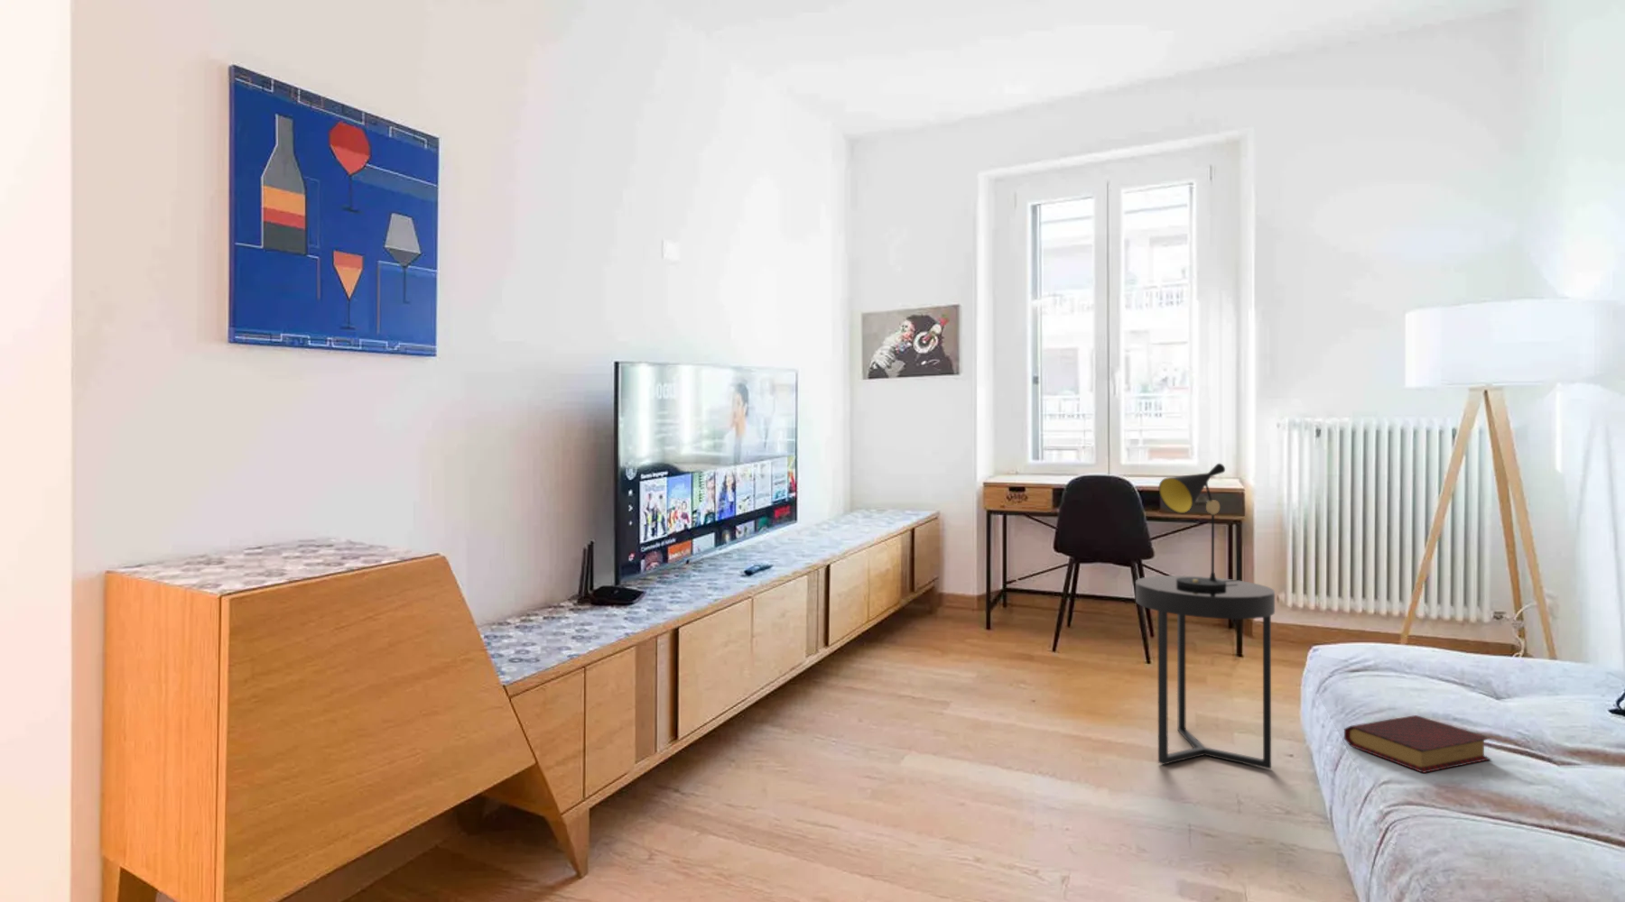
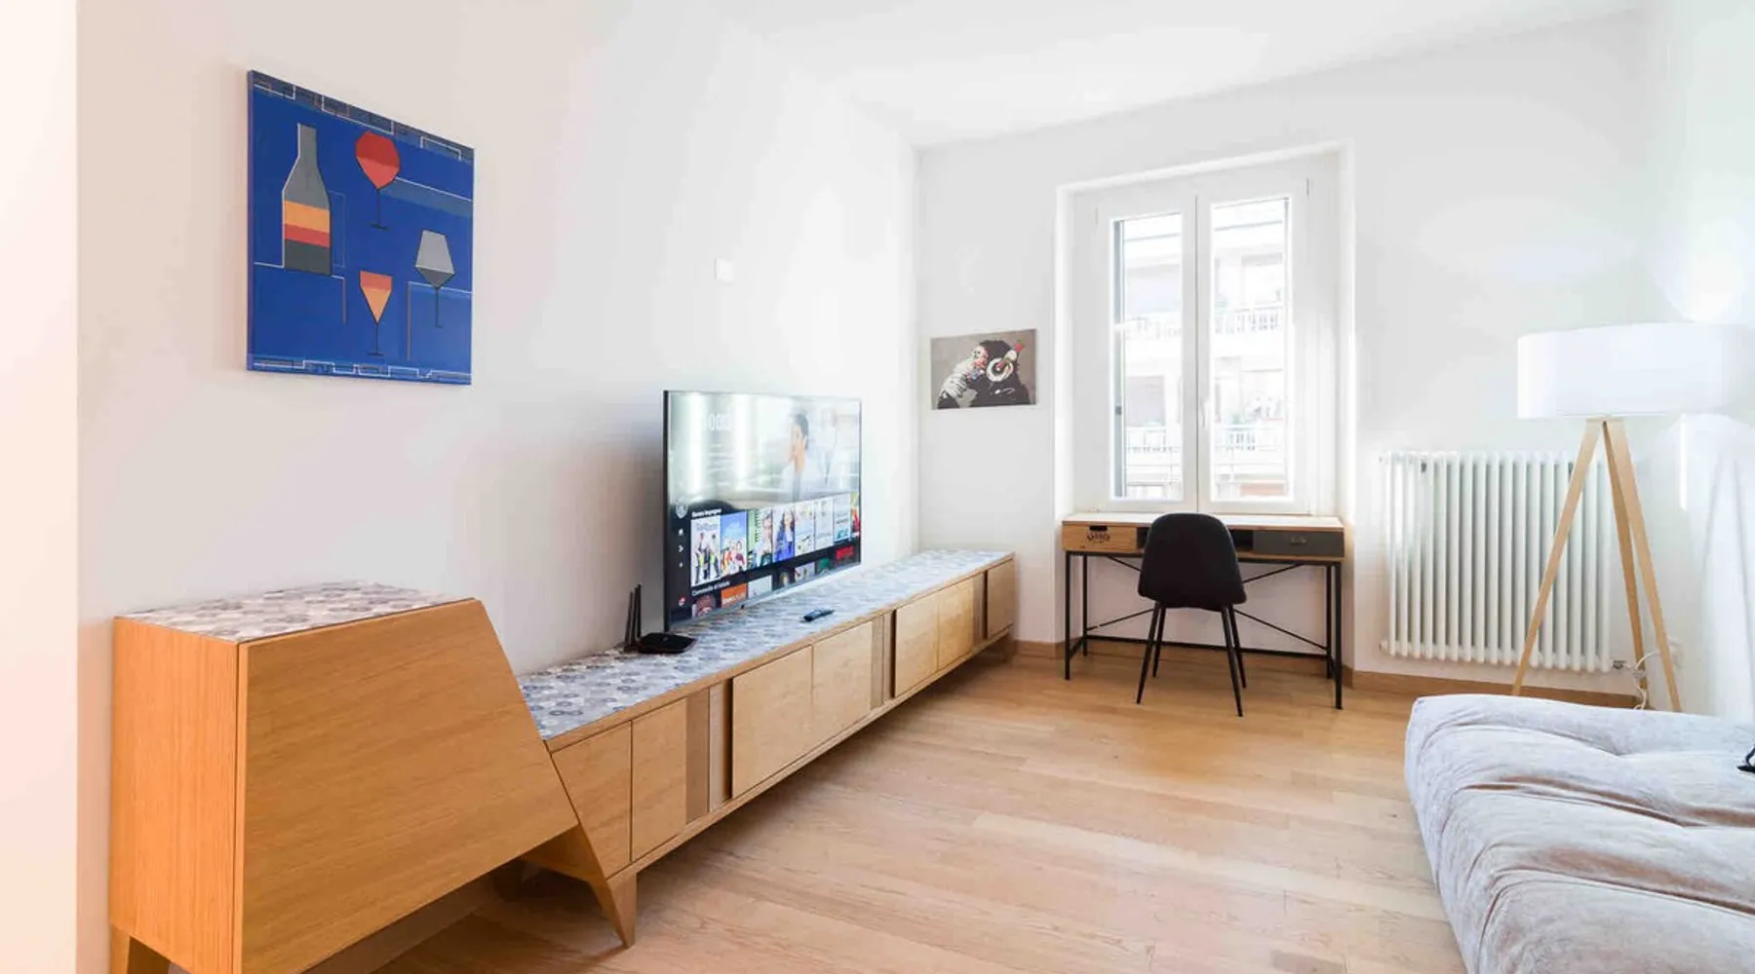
- table lamp [1158,463,1238,590]
- side table [1135,574,1276,770]
- book [1344,714,1492,774]
